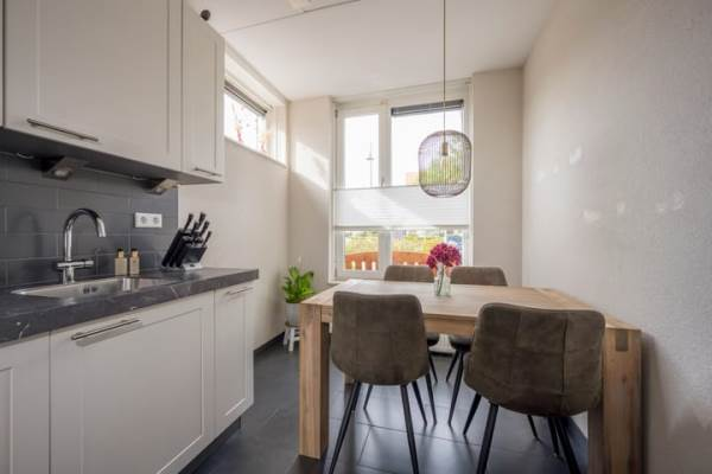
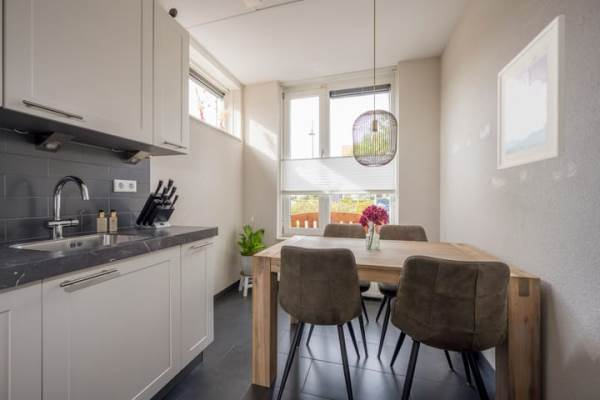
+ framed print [497,13,566,171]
